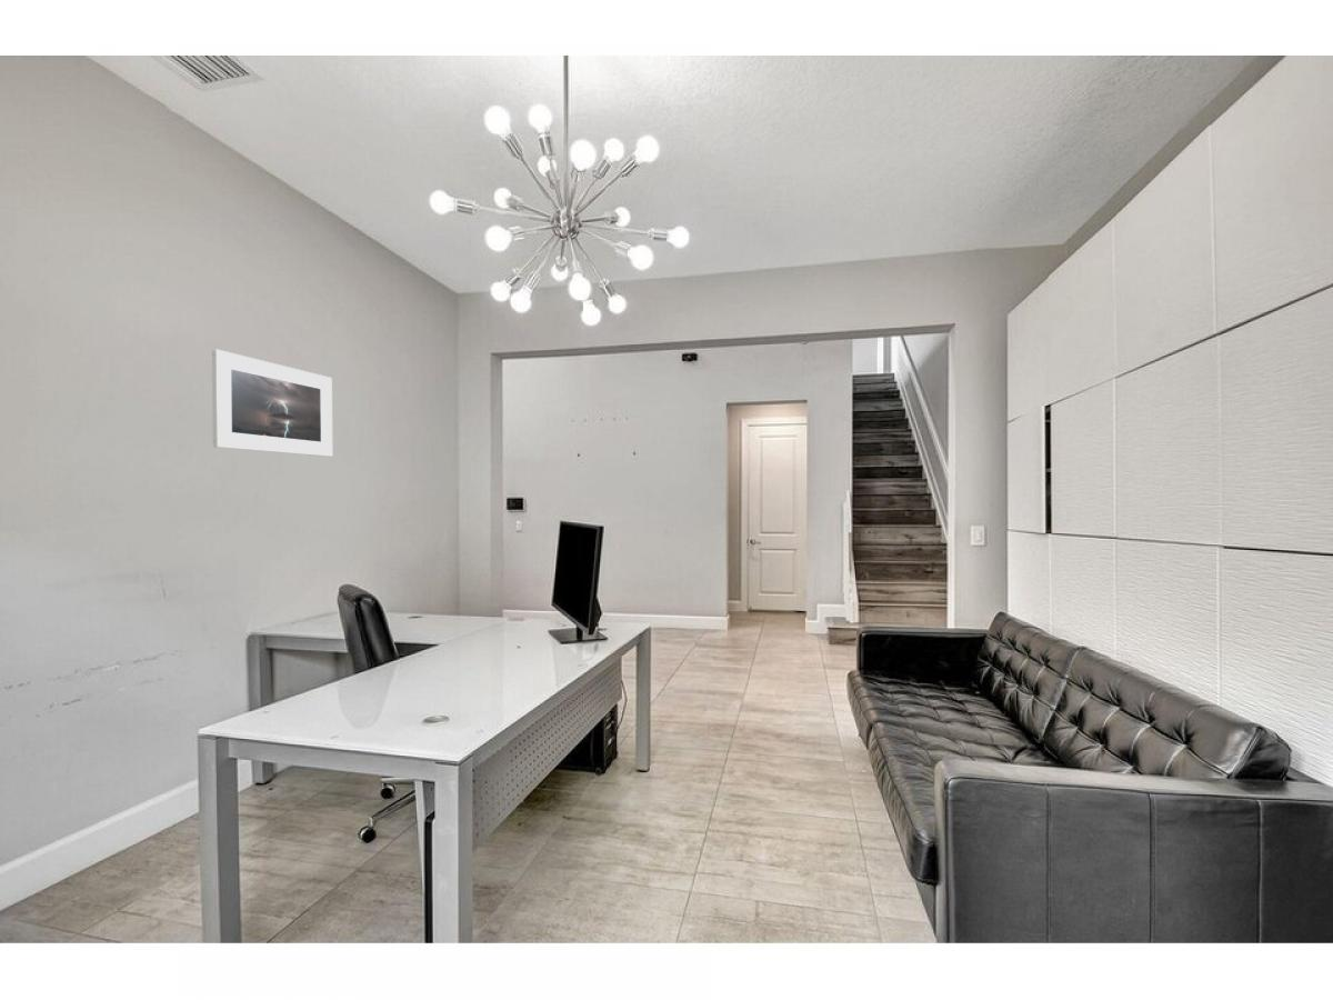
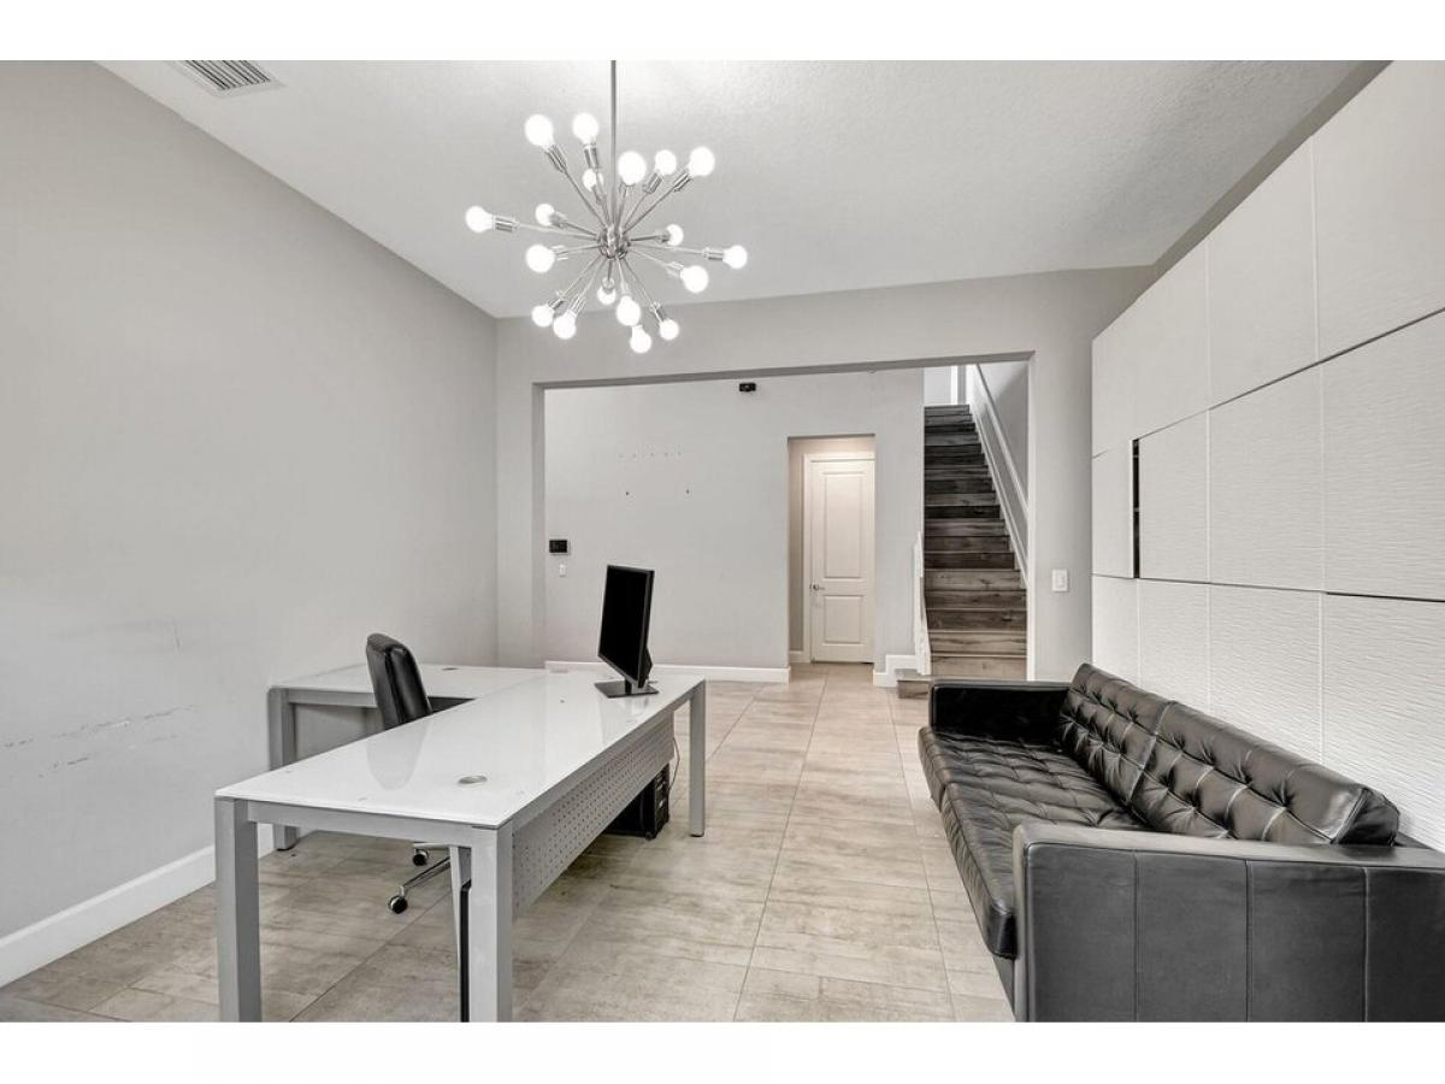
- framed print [211,348,333,458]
